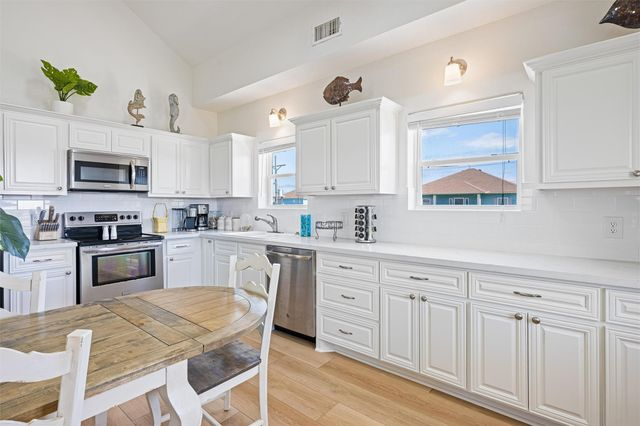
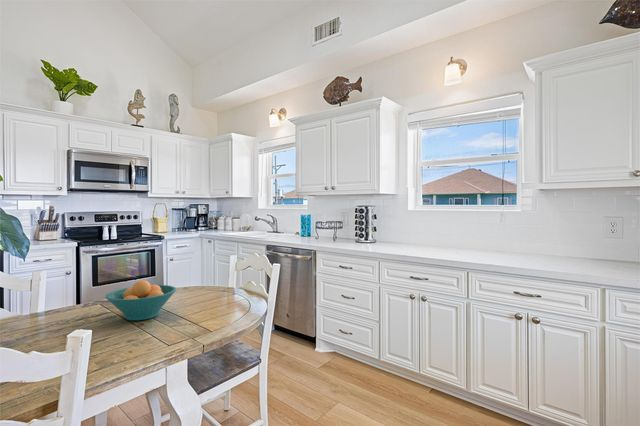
+ fruit bowl [104,279,177,322]
